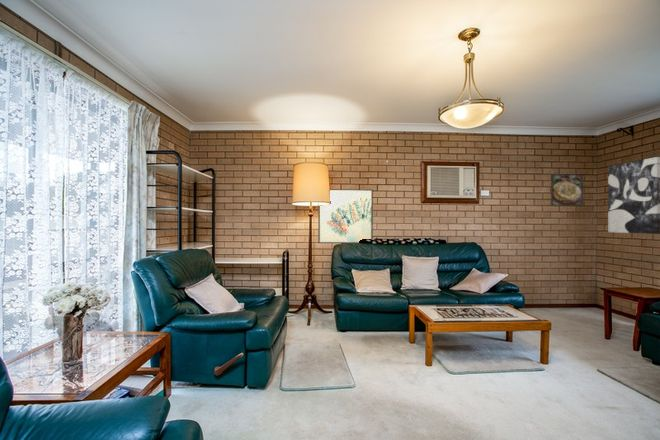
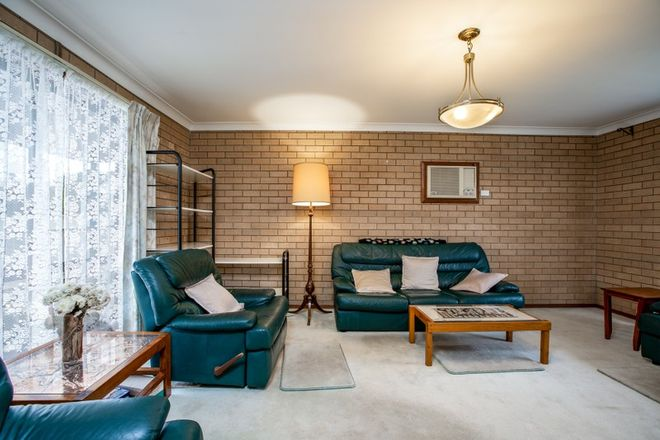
- wall art [317,188,374,244]
- wall art [607,156,660,235]
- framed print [550,173,584,207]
